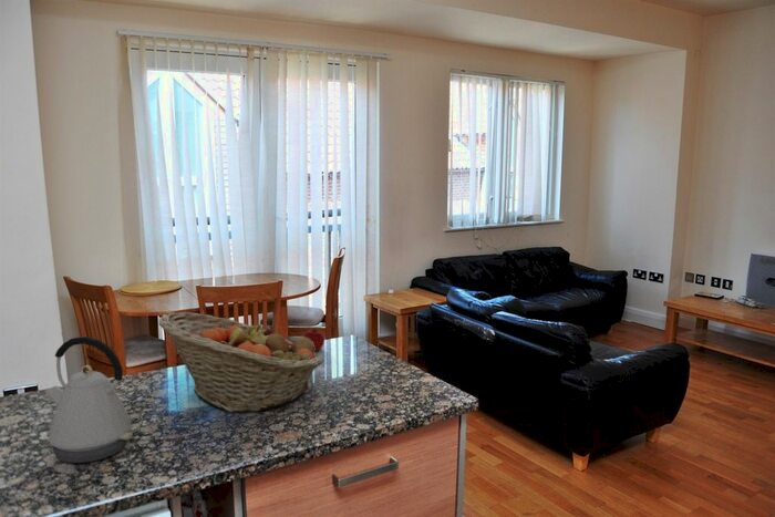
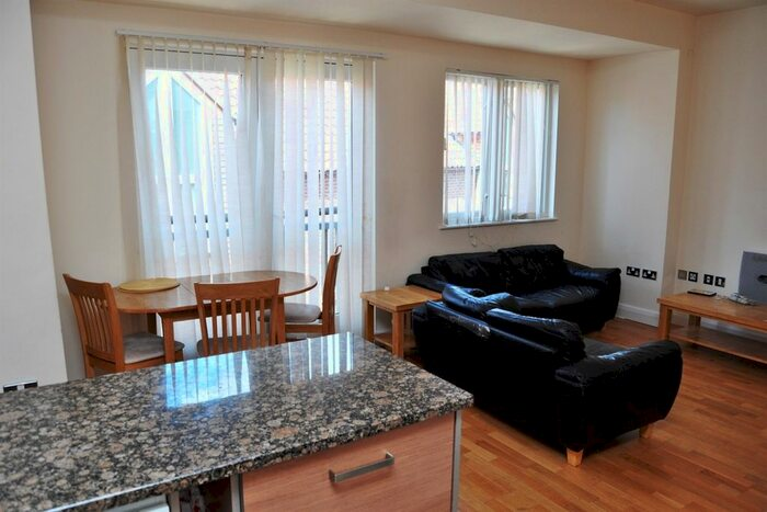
- apple [302,328,326,352]
- kettle [43,335,134,464]
- fruit basket [158,311,324,413]
